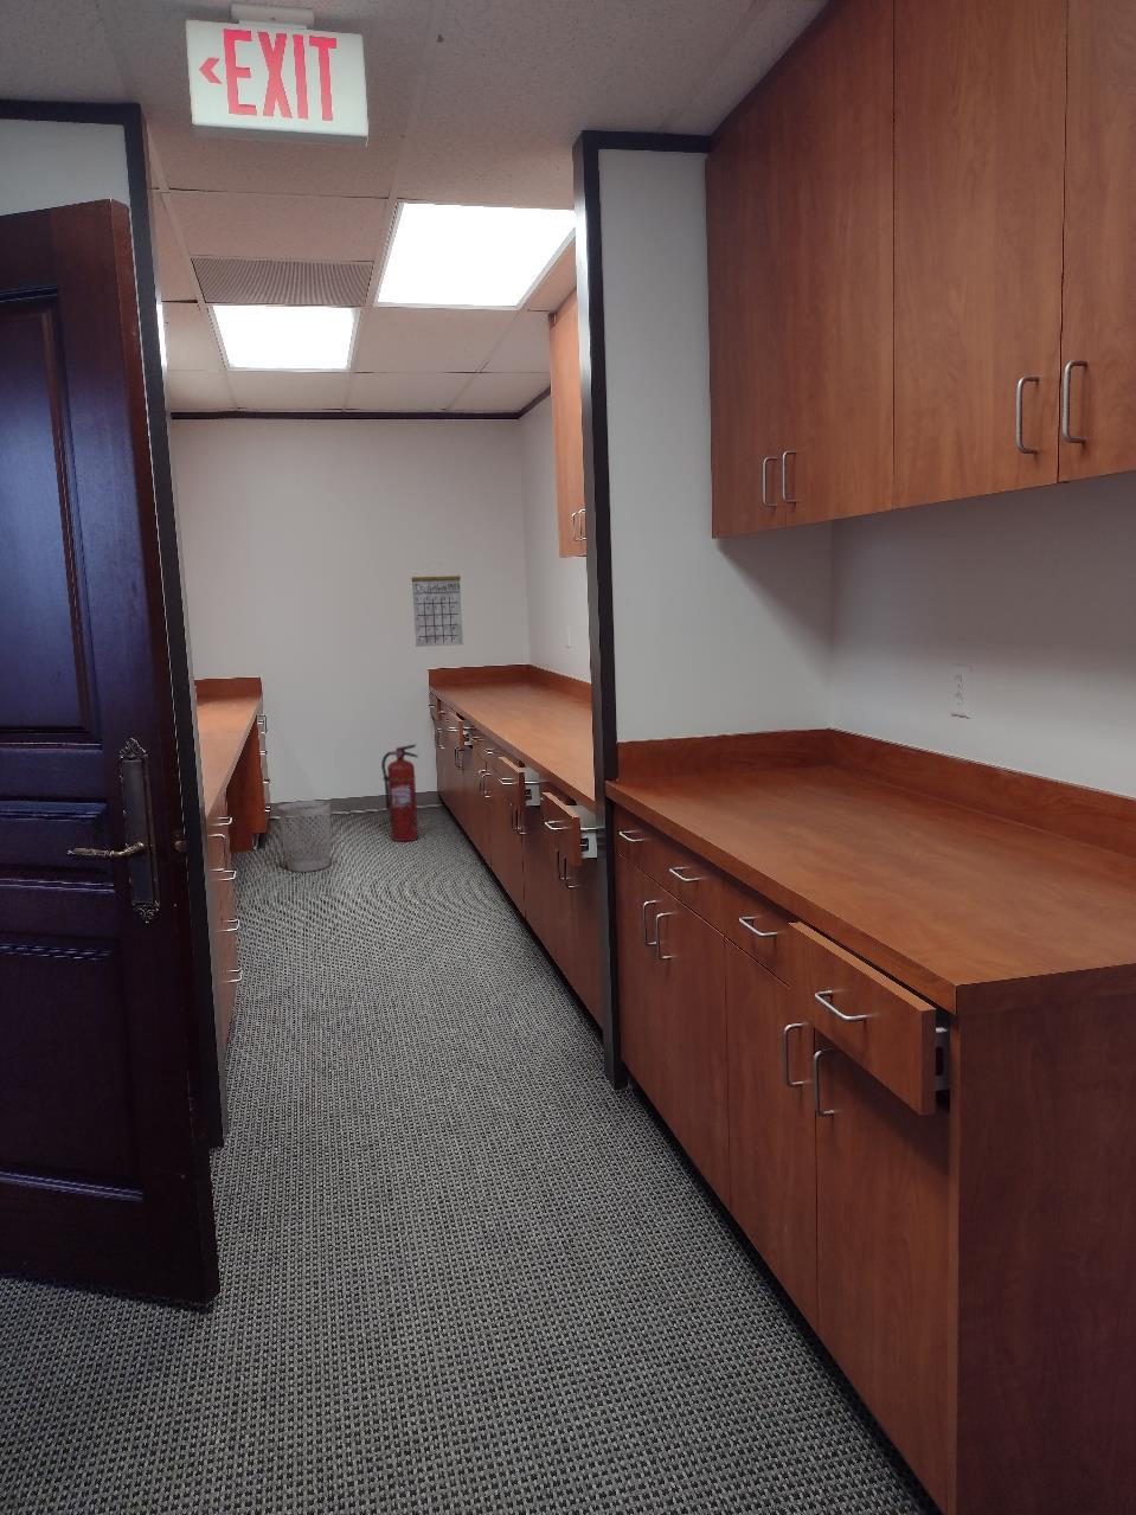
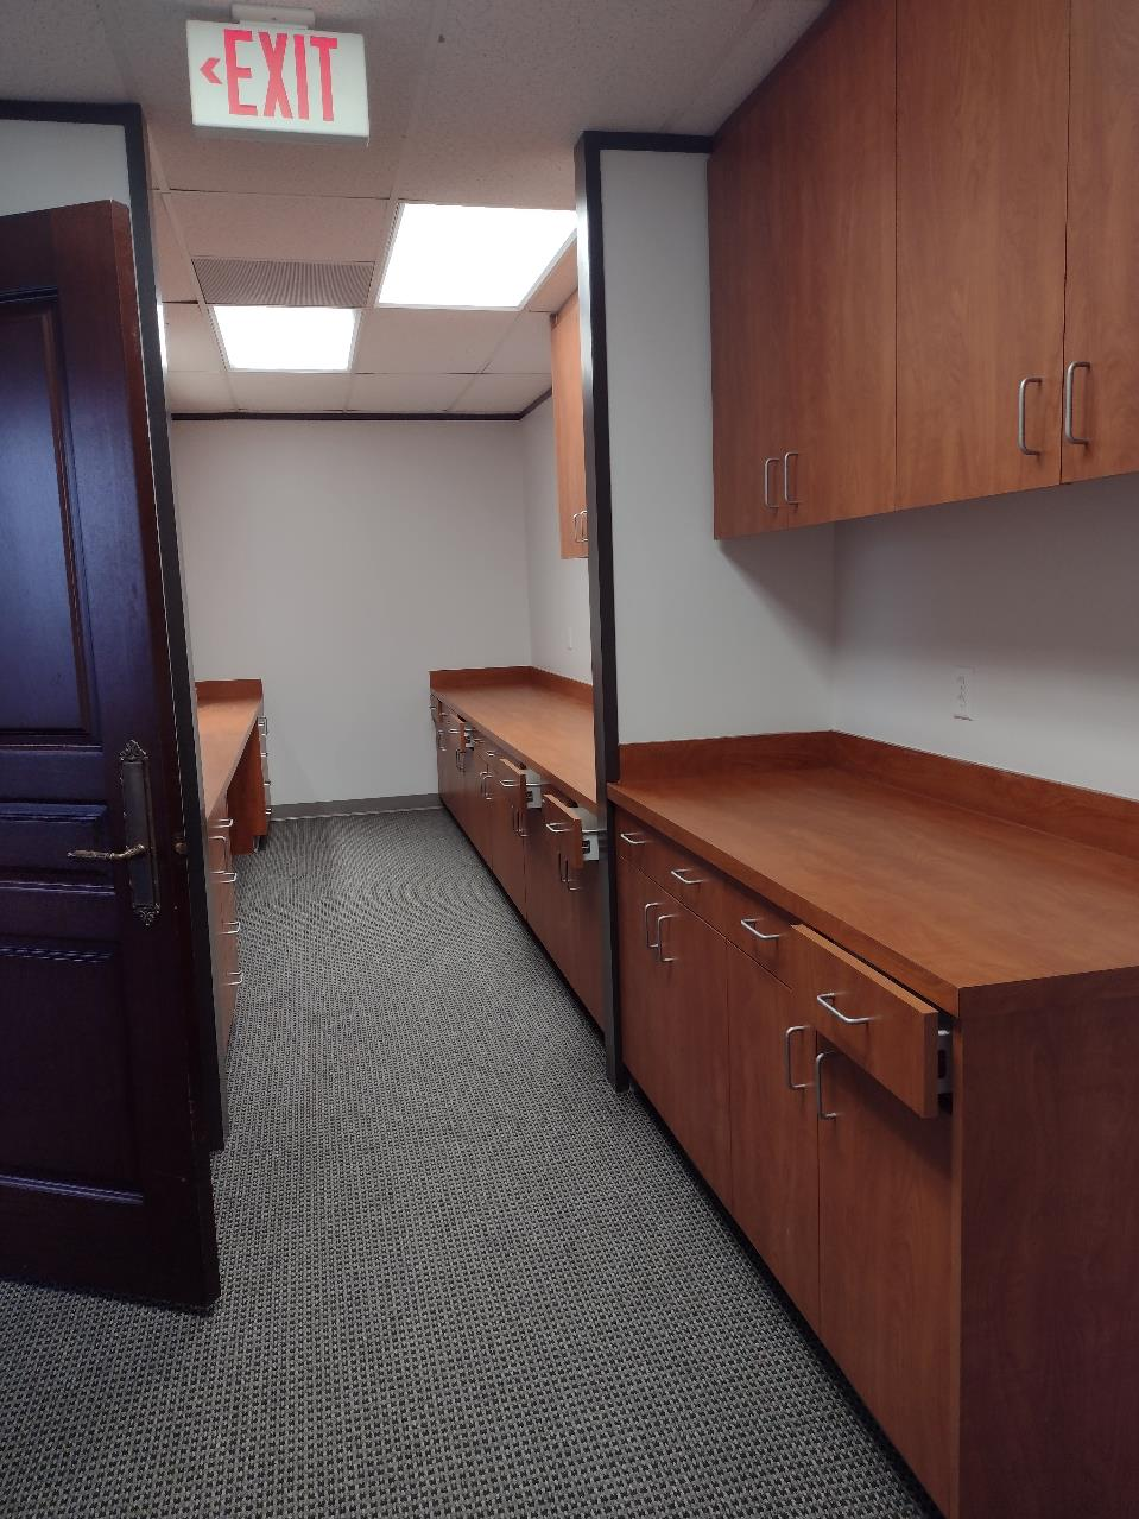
- fire extinguisher [381,743,419,842]
- wastebasket [277,799,332,873]
- calendar [410,563,464,648]
